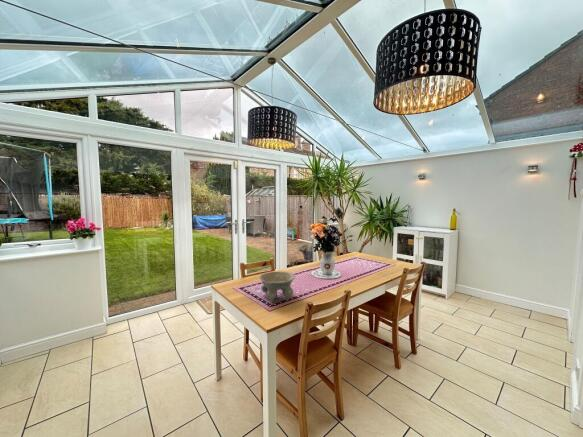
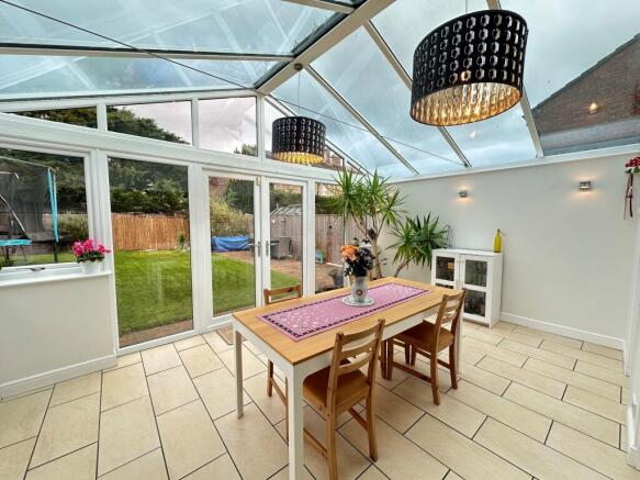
- bowl [259,270,296,303]
